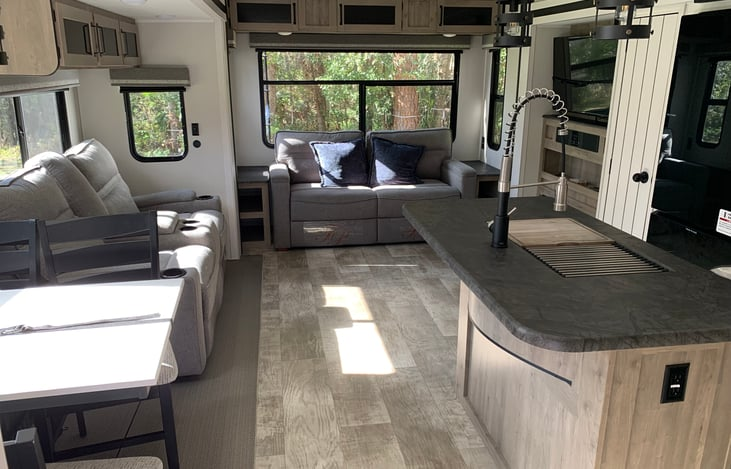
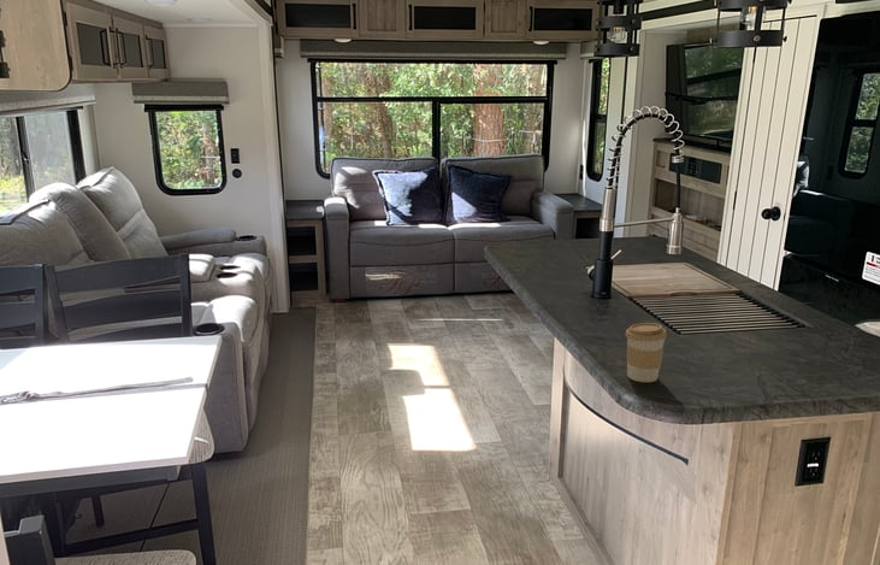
+ coffee cup [625,322,668,383]
